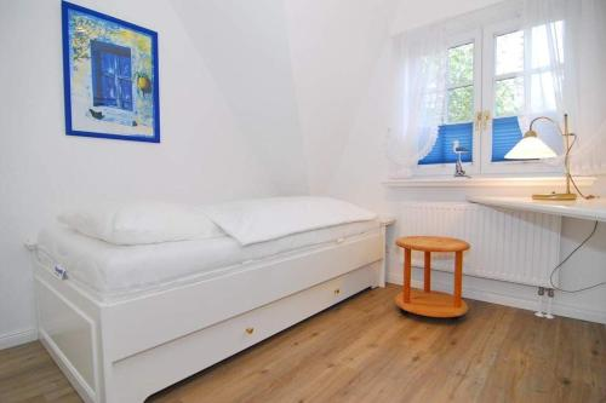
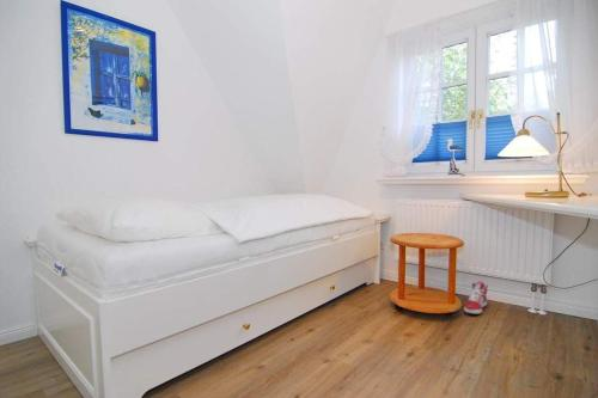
+ sneaker [463,281,489,316]
